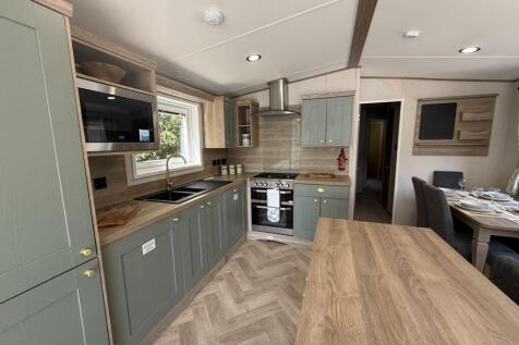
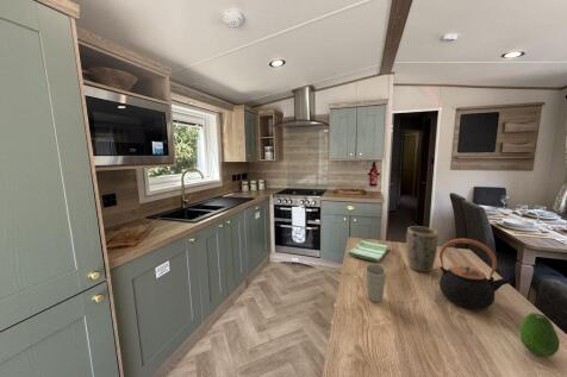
+ dish towel [347,239,390,263]
+ plant pot [405,225,440,274]
+ fruit [518,312,561,358]
+ cup [364,263,387,303]
+ teapot [438,238,512,310]
